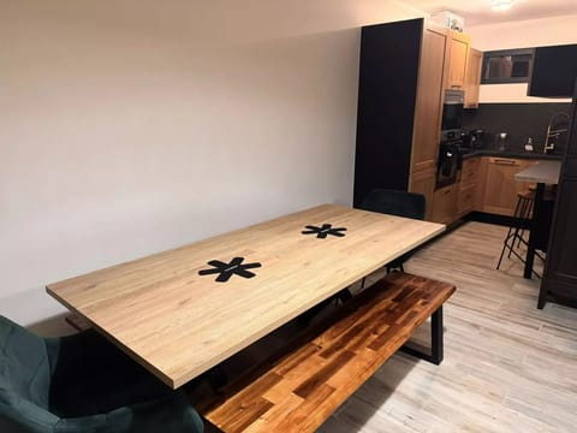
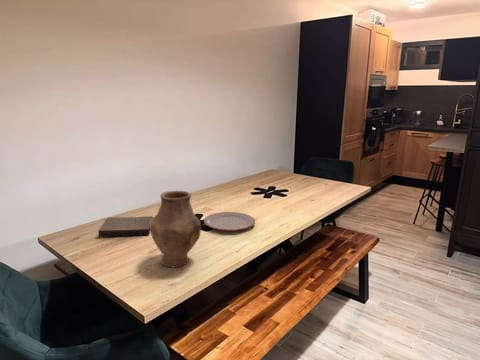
+ book [97,215,154,237]
+ vase [150,190,202,268]
+ plate [203,211,256,232]
